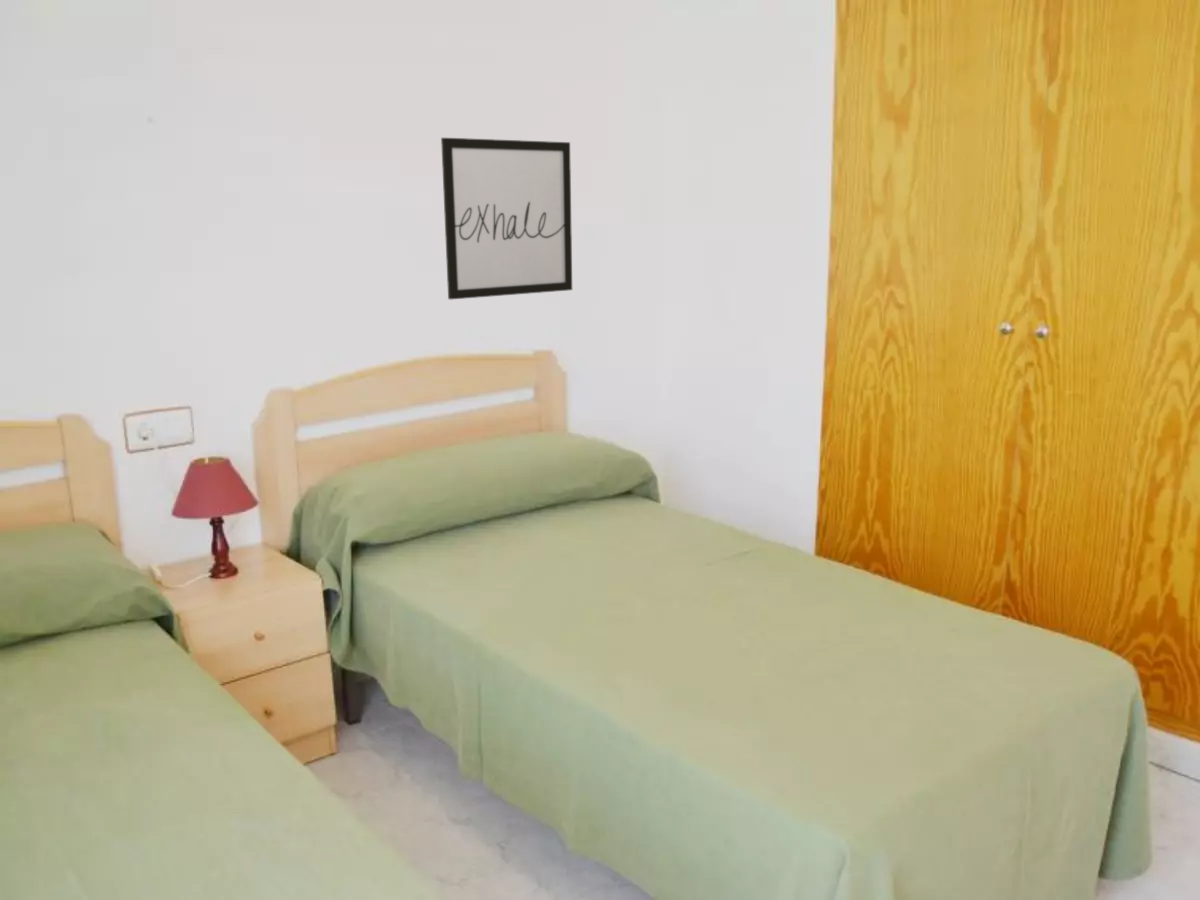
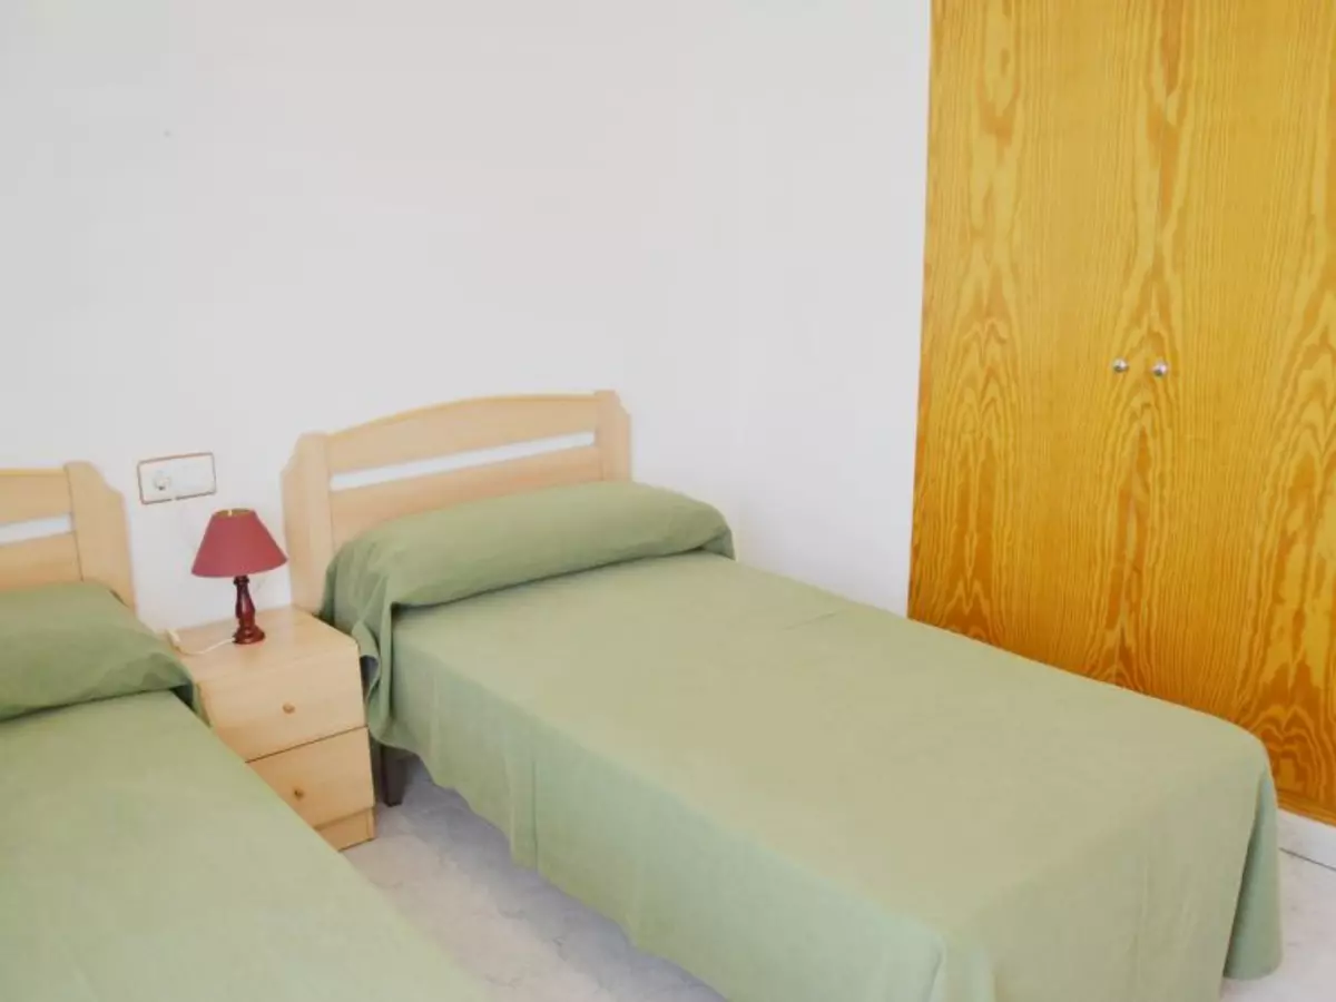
- wall art [440,137,573,300]
